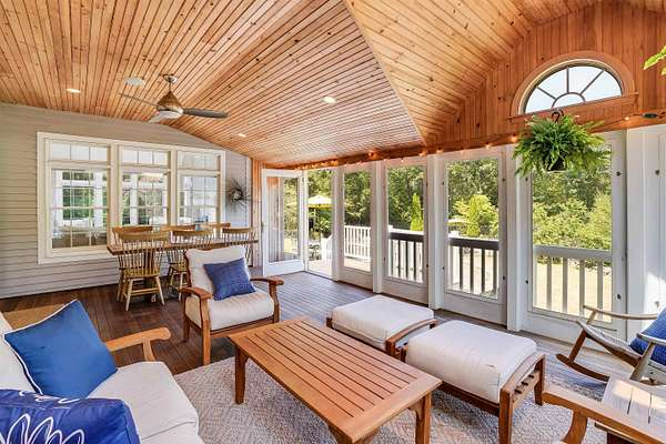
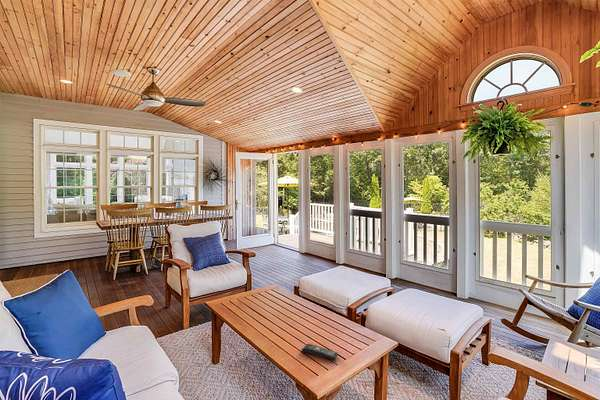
+ remote control [300,343,339,361]
